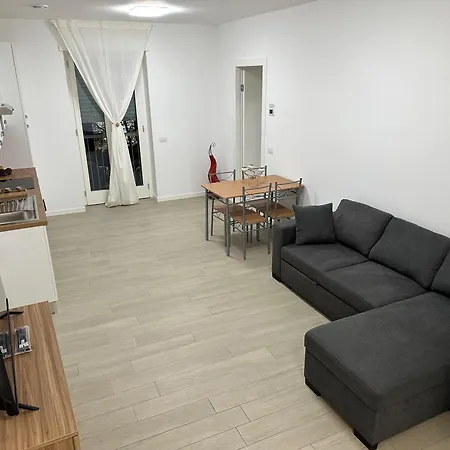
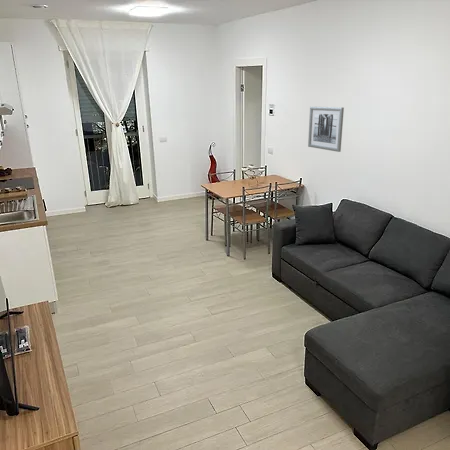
+ wall art [307,106,345,153]
